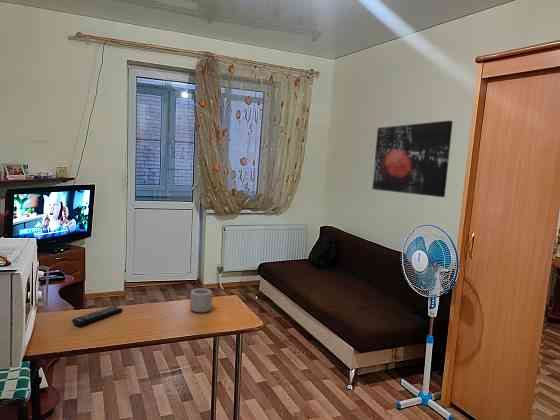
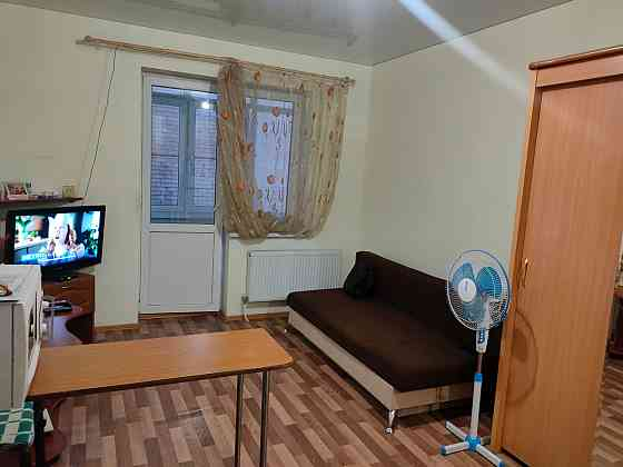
- mug [189,286,213,313]
- remote control [71,305,124,326]
- wall art [371,120,454,198]
